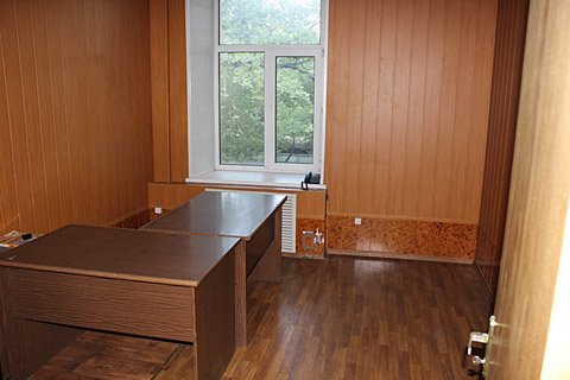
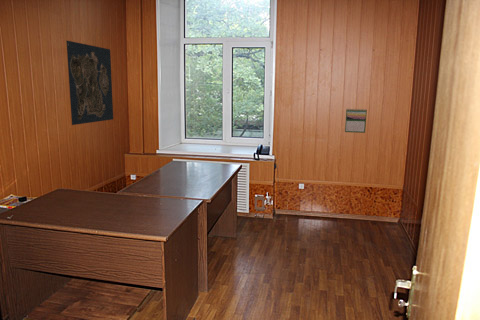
+ calendar [344,108,368,134]
+ map [65,39,114,126]
